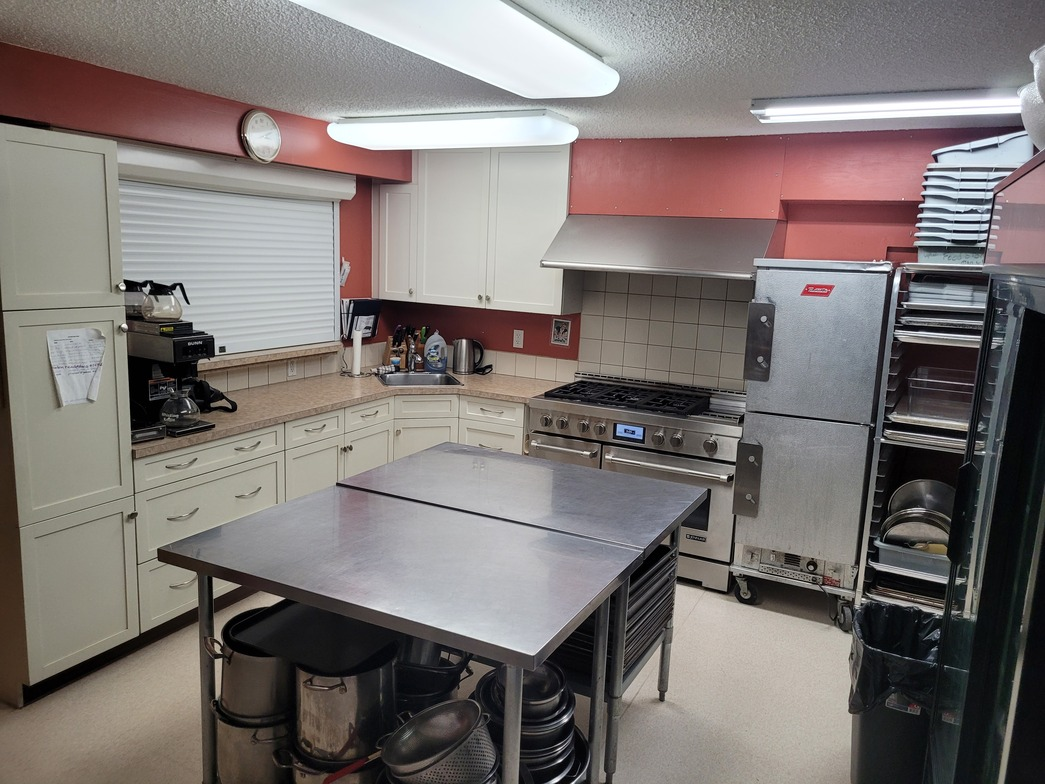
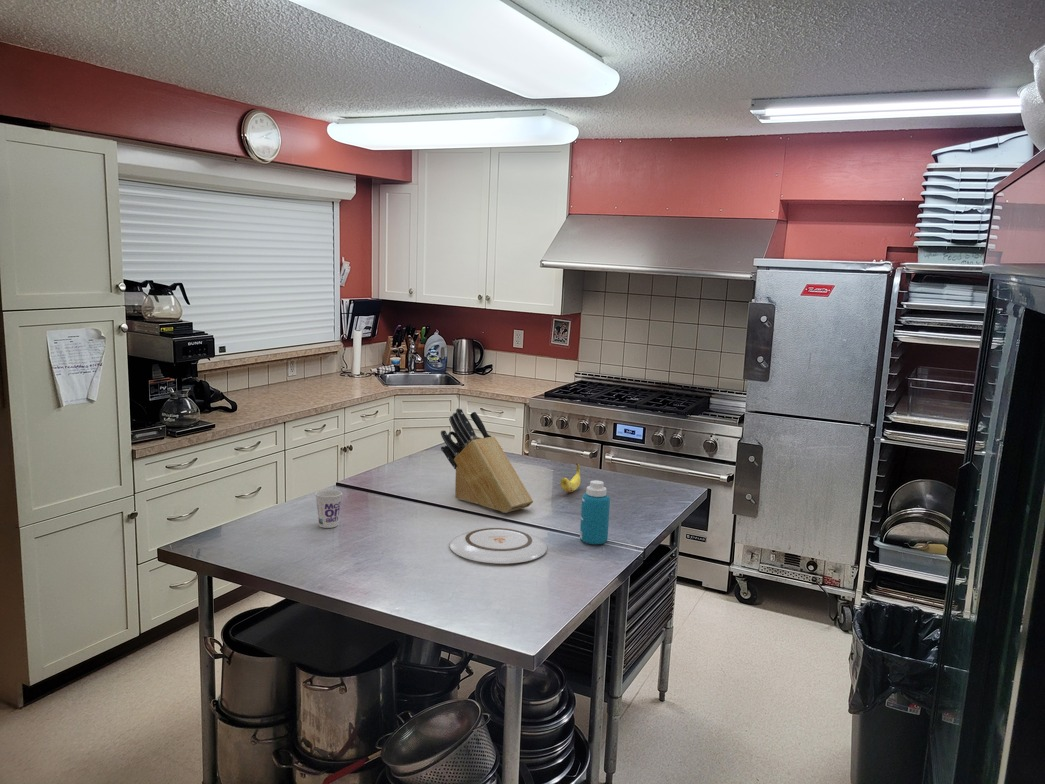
+ cup [314,489,343,529]
+ knife block [440,407,534,514]
+ plate [449,527,548,565]
+ bottle [579,479,611,545]
+ banana [560,463,582,493]
